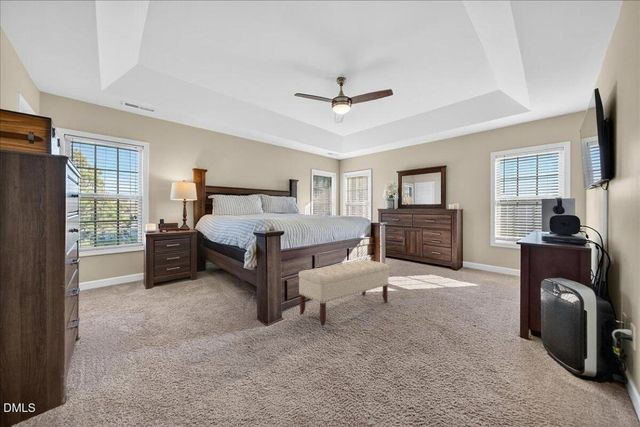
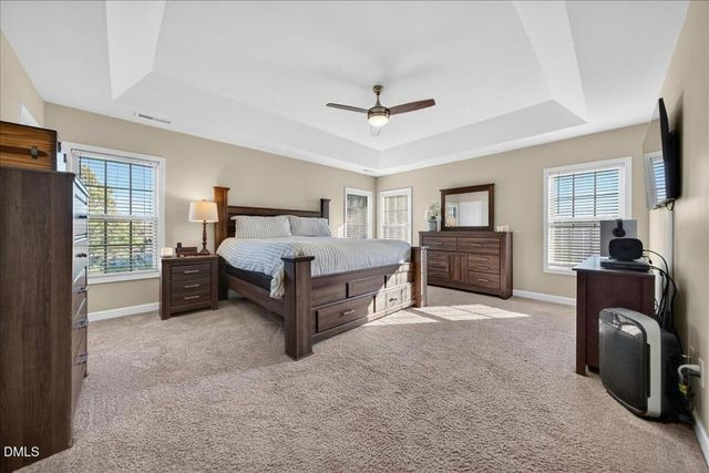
- bench [298,259,390,327]
